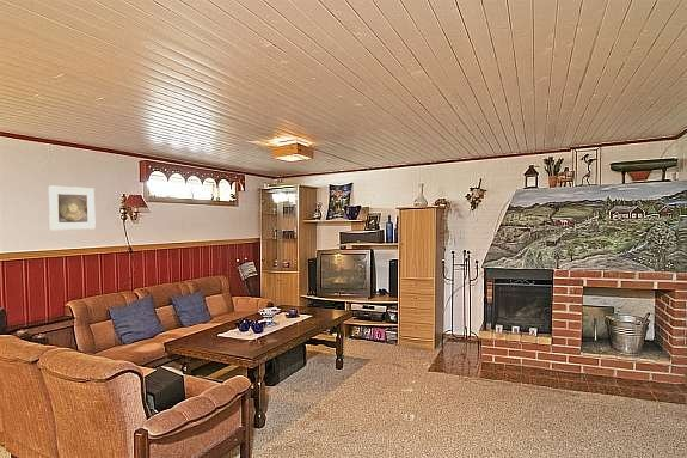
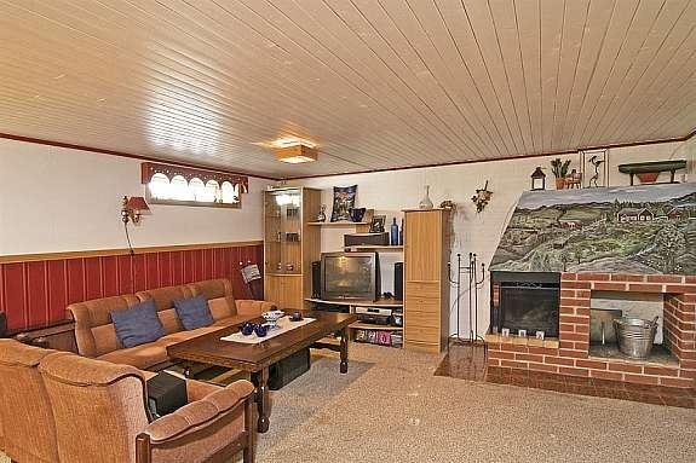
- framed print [48,184,97,231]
